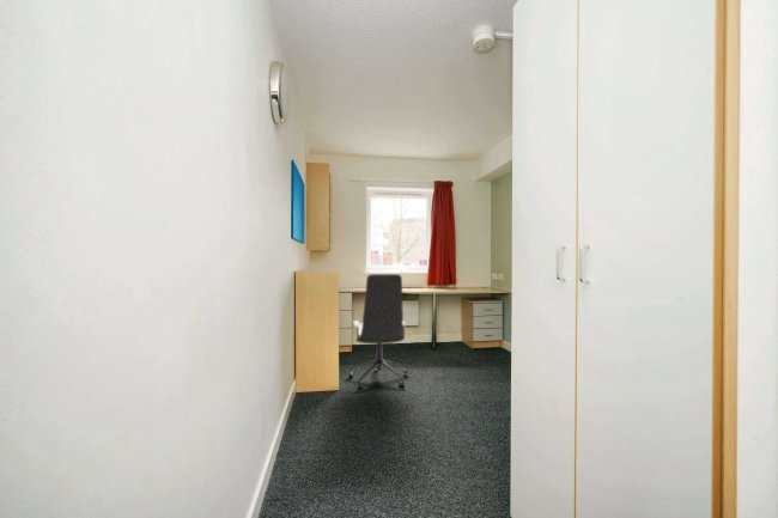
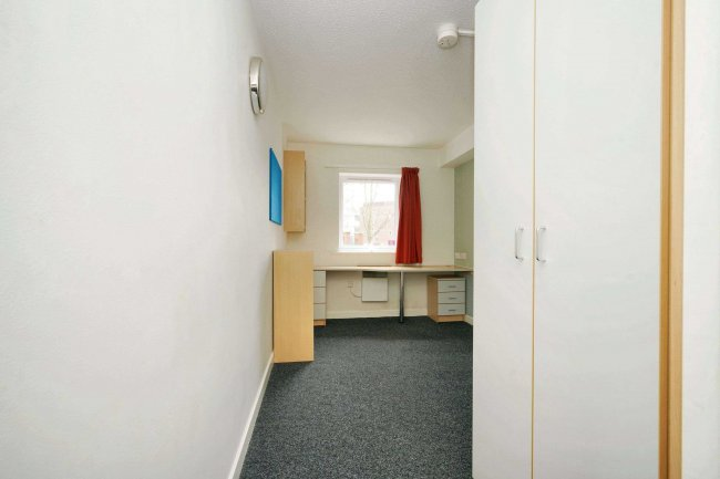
- office chair [347,273,409,390]
